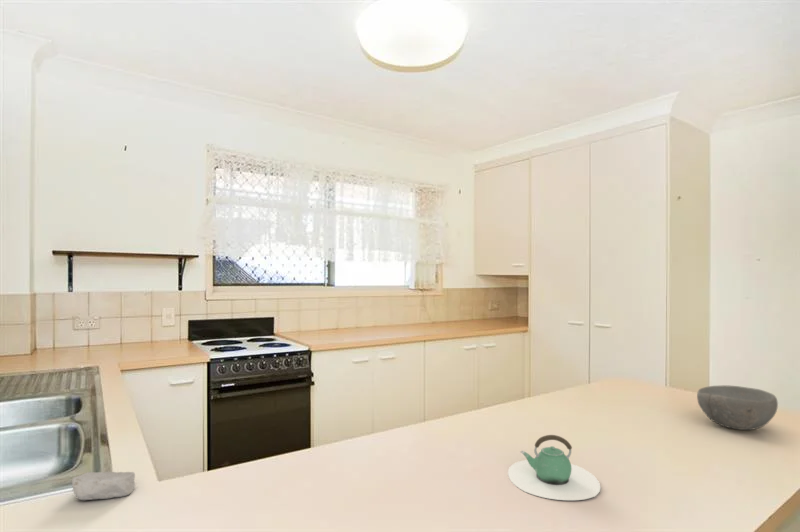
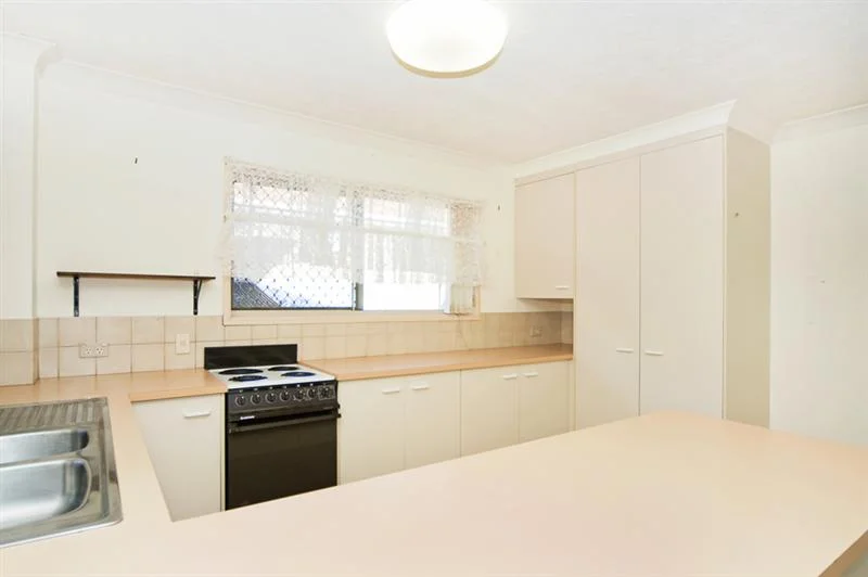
- soap bar [71,471,136,501]
- teapot [507,434,601,501]
- bowl [696,384,779,431]
